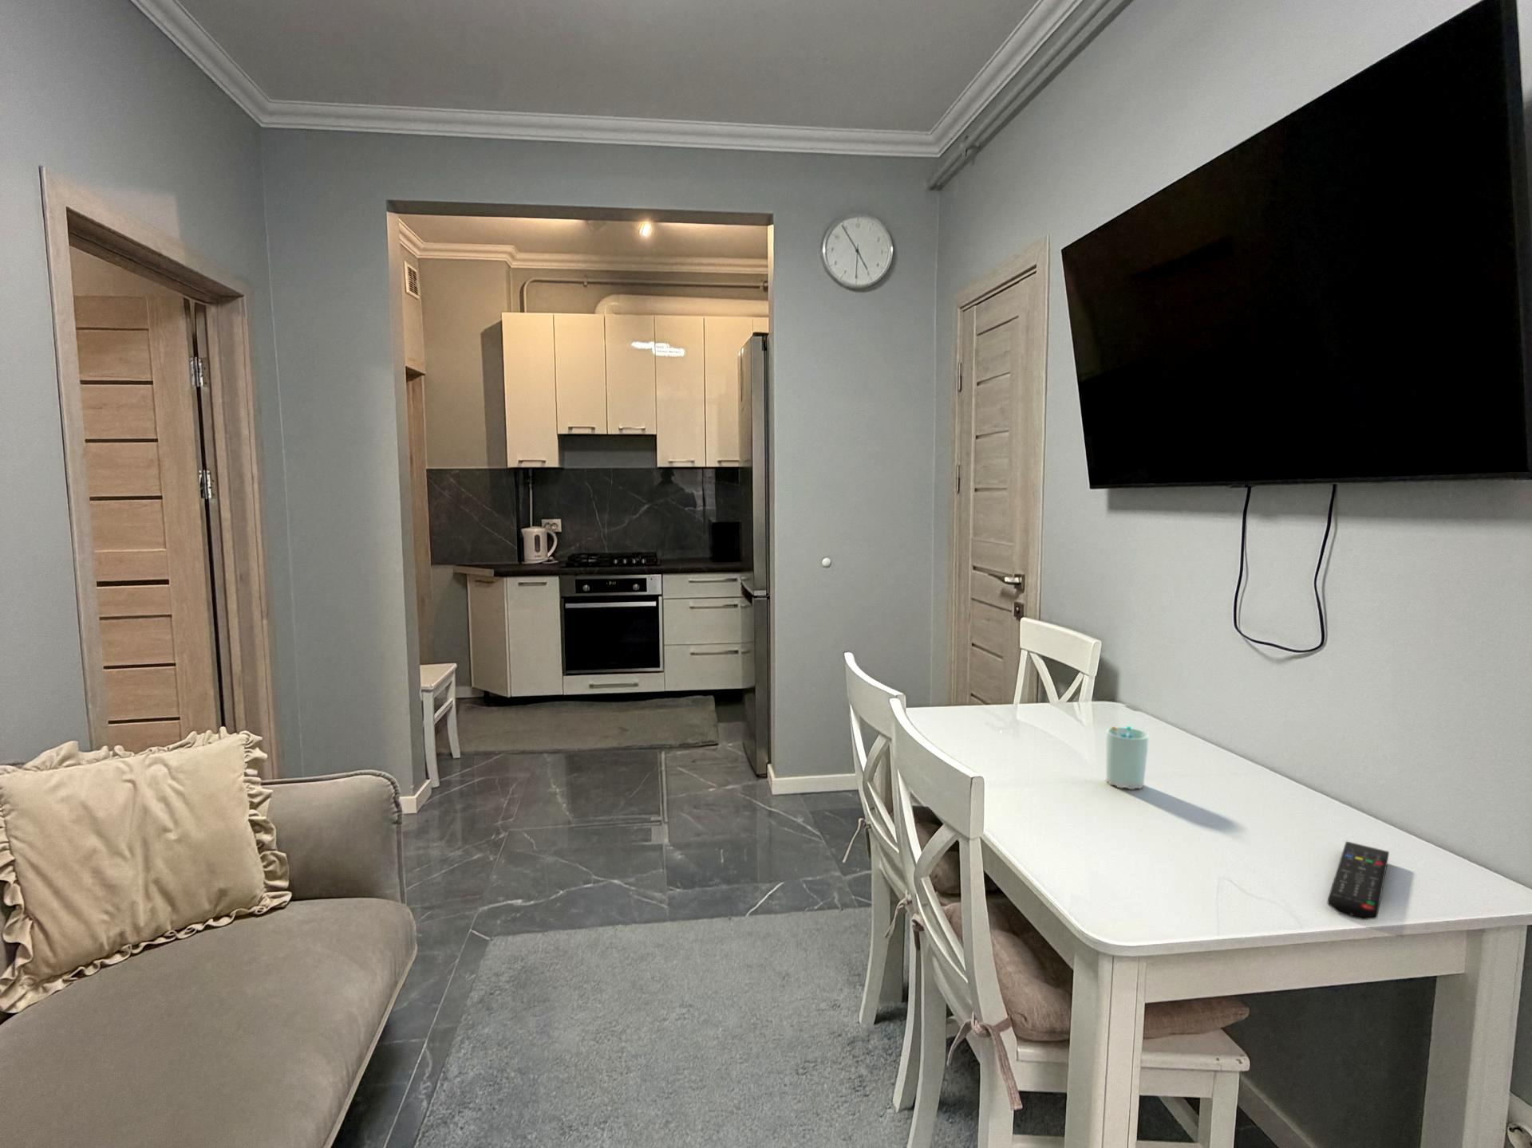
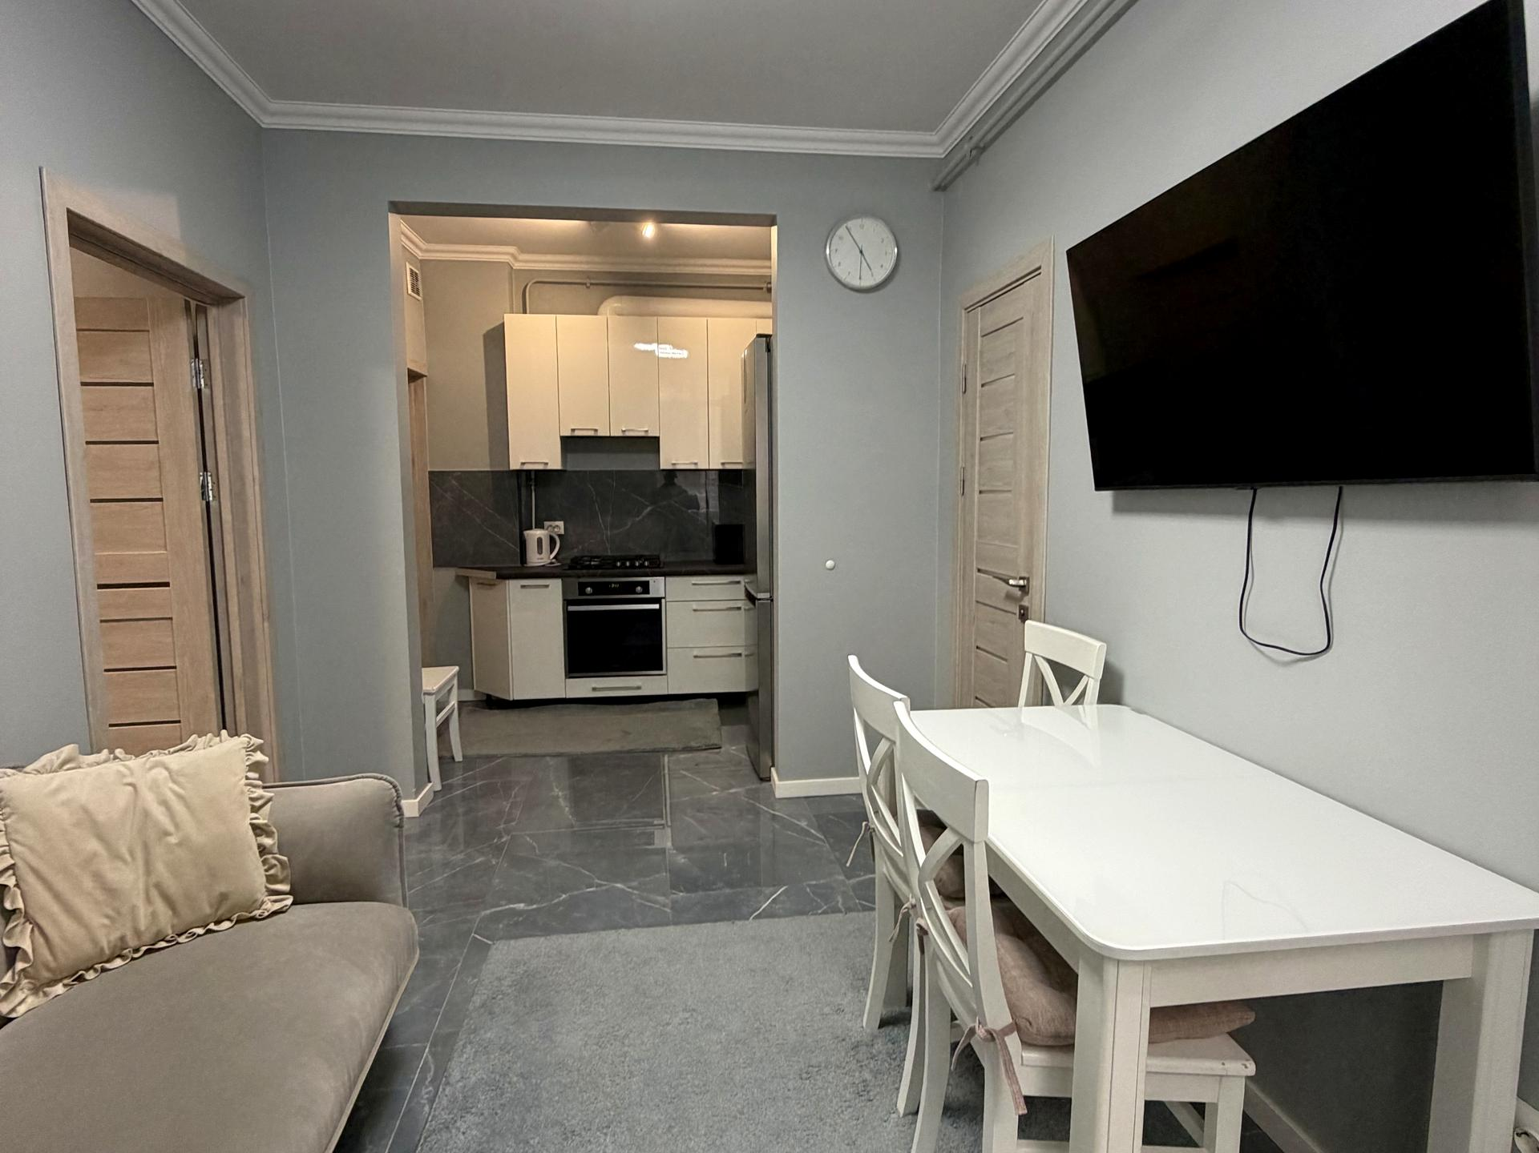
- cup [1105,725,1150,790]
- remote control [1326,840,1390,921]
